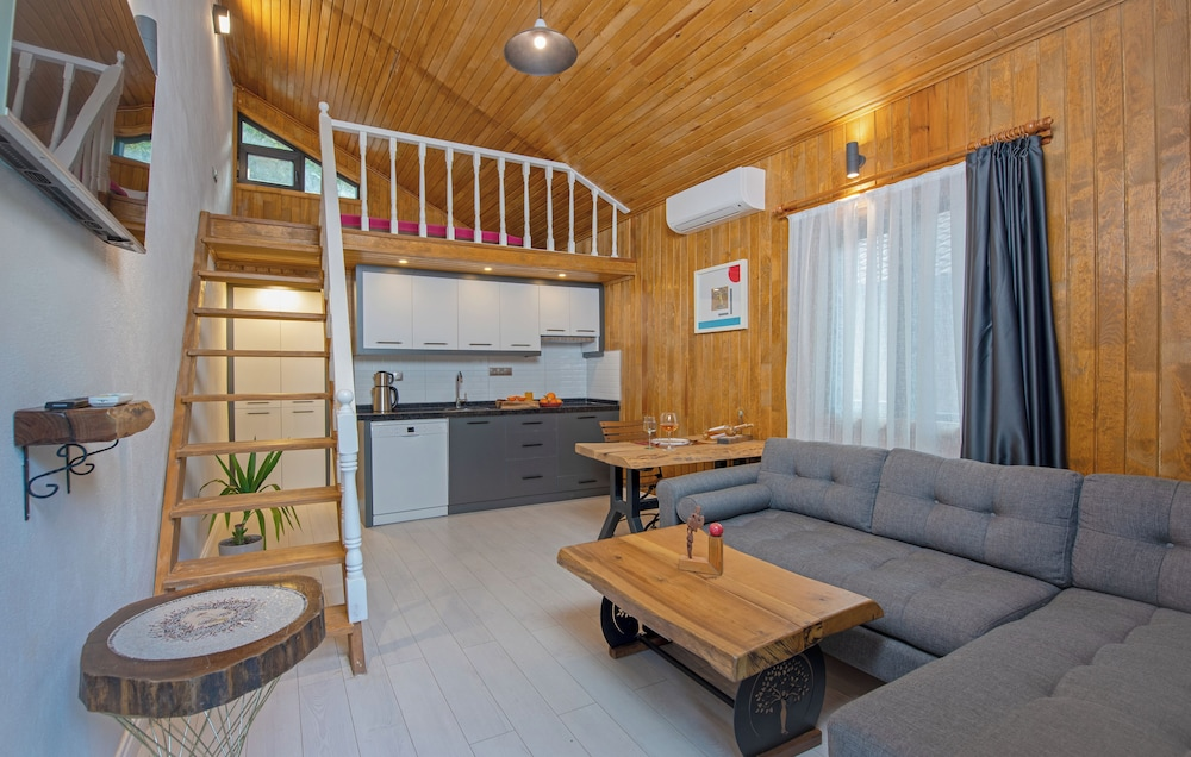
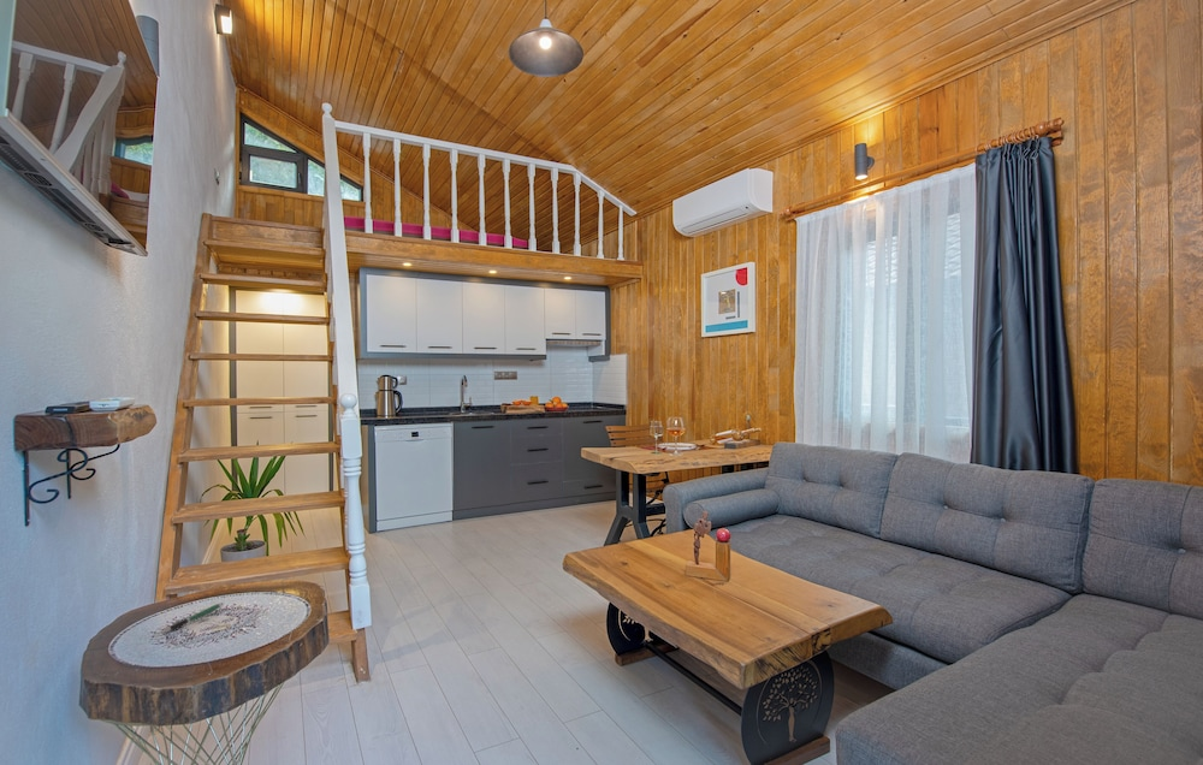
+ pen [161,601,225,634]
